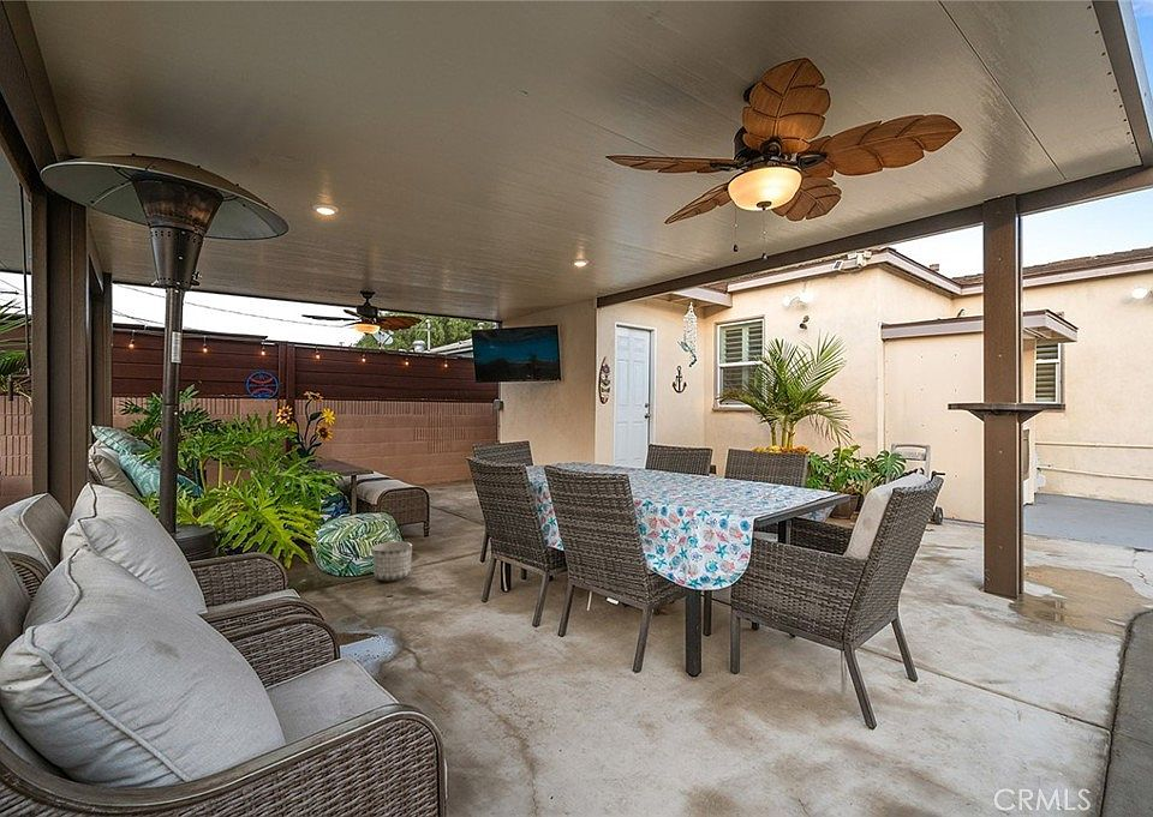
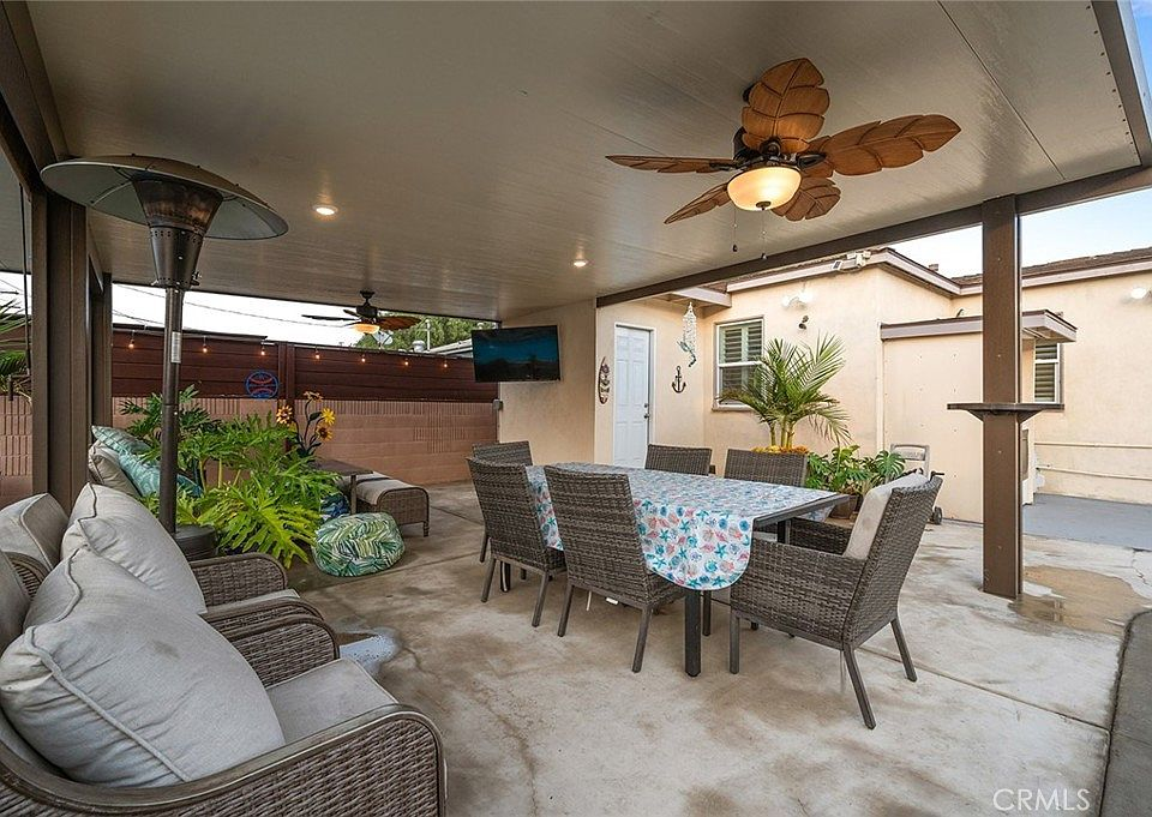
- planter [371,541,413,582]
